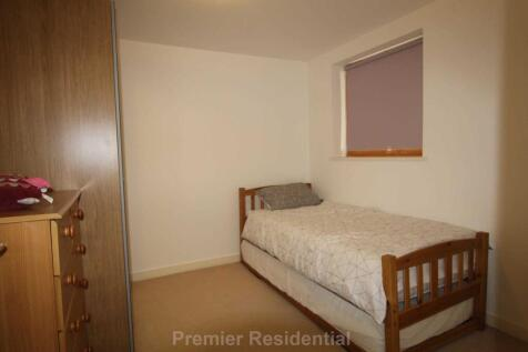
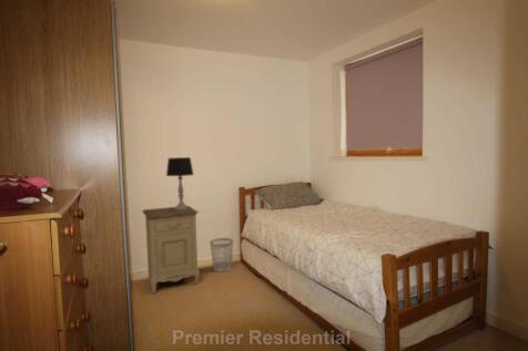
+ table lamp [165,156,195,210]
+ wastebasket [209,237,234,272]
+ nightstand [141,205,201,295]
